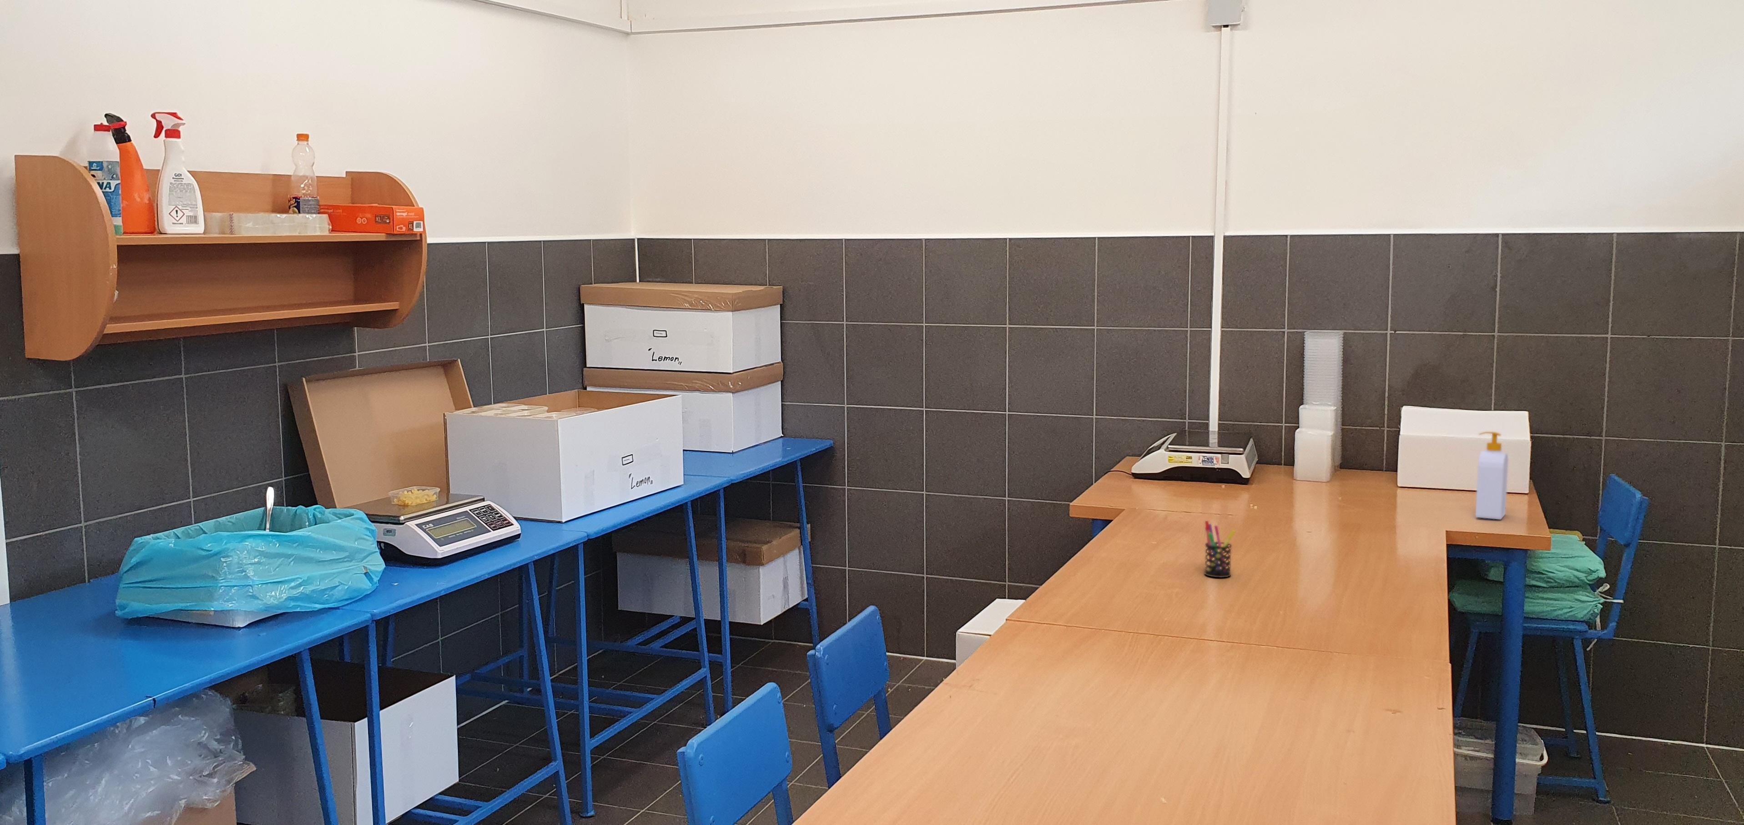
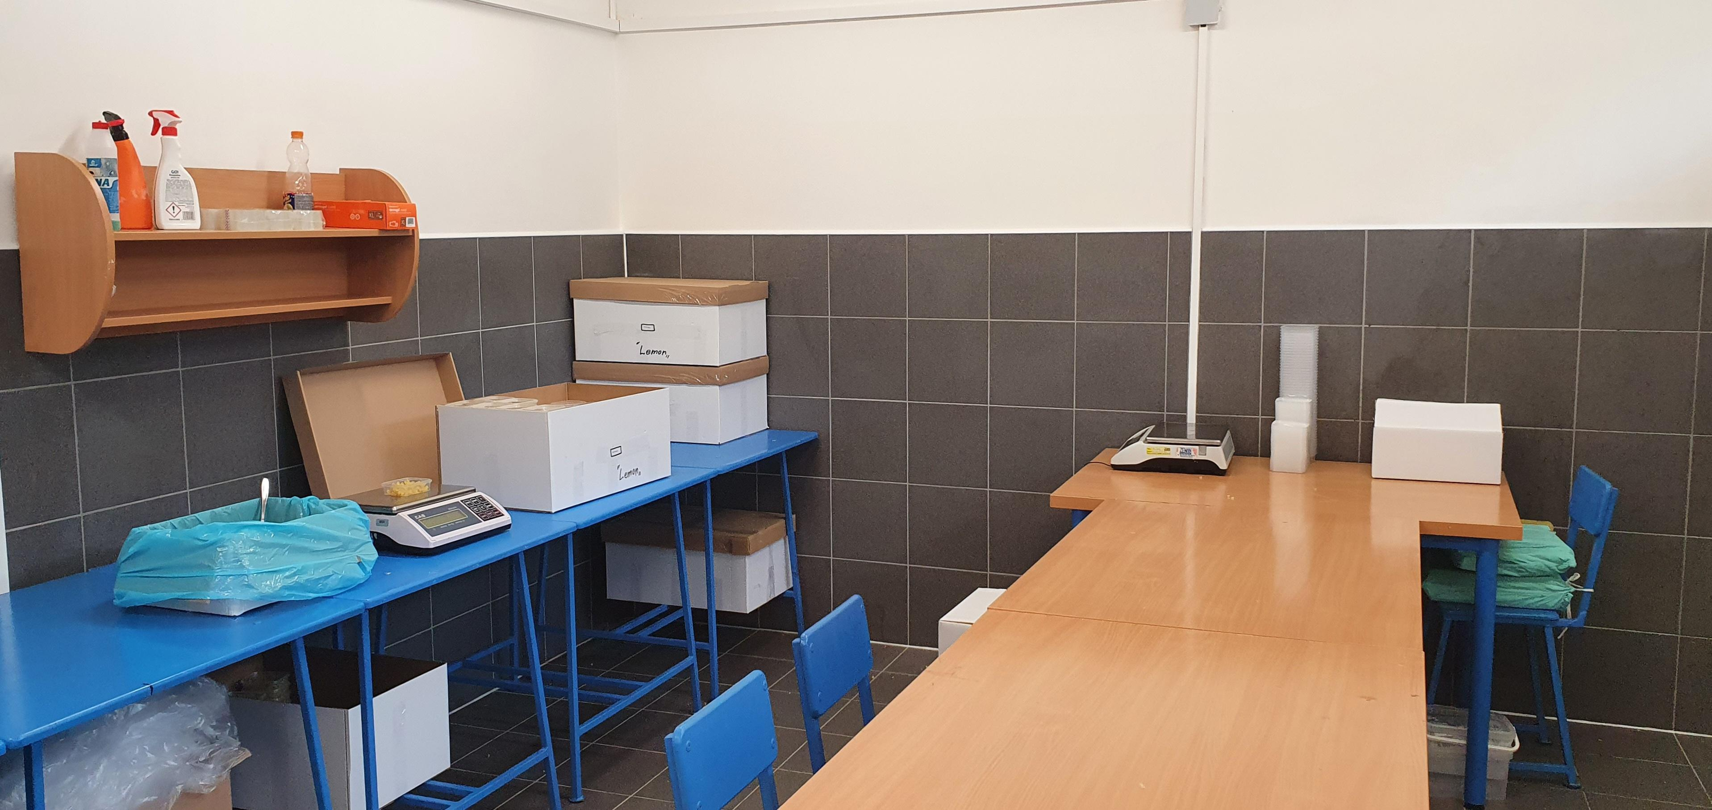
- pen holder [1205,520,1236,578]
- soap bottle [1475,431,1509,520]
